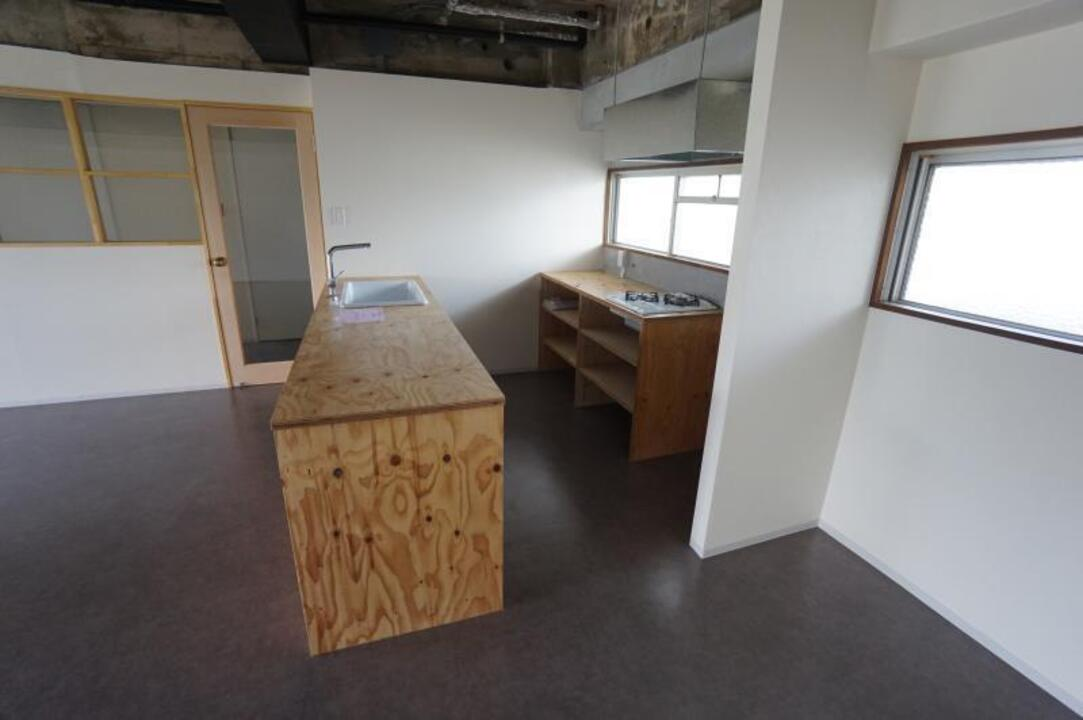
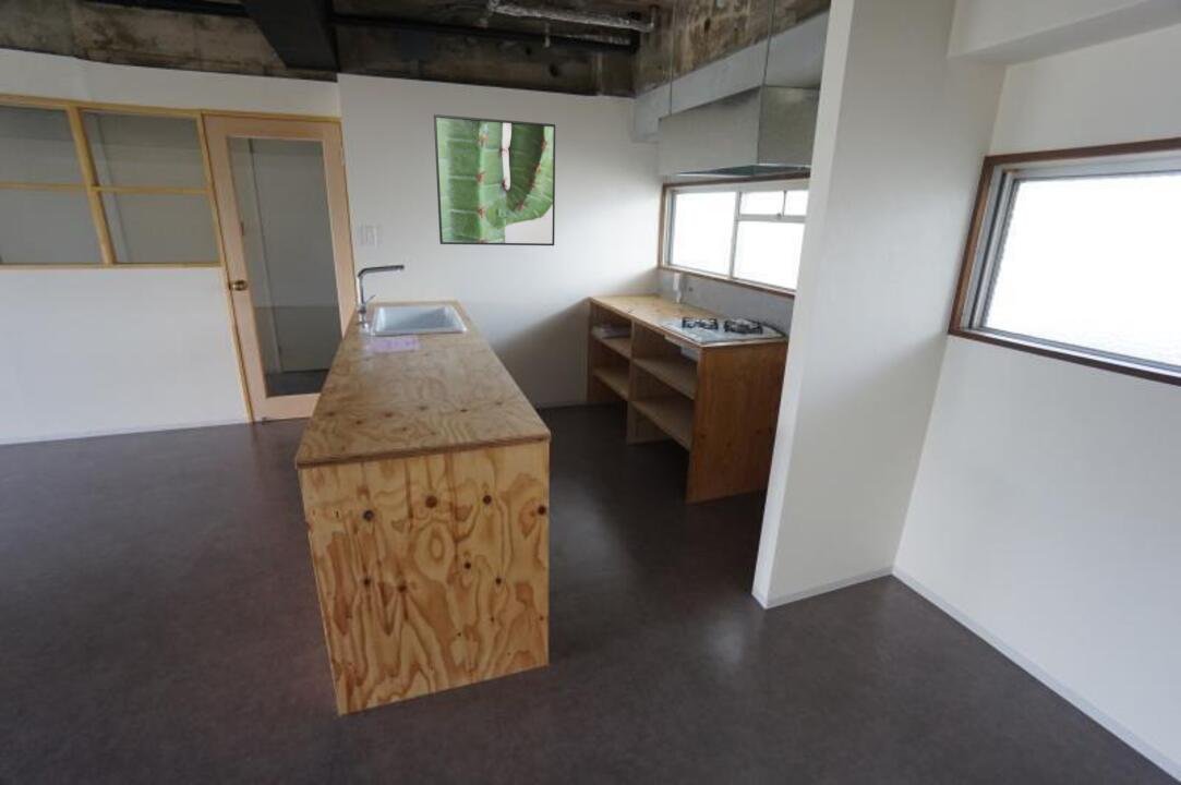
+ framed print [433,113,556,246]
